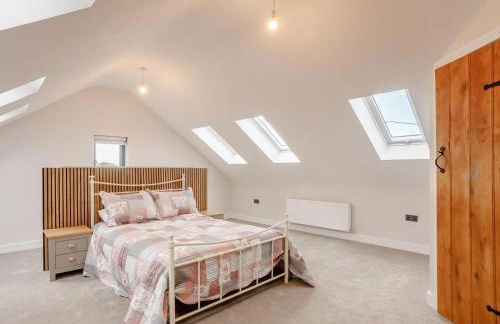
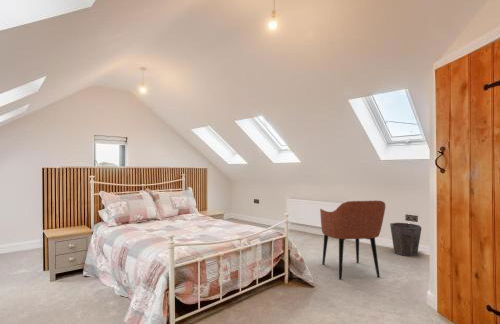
+ waste bin [389,222,422,258]
+ armchair [319,200,386,281]
